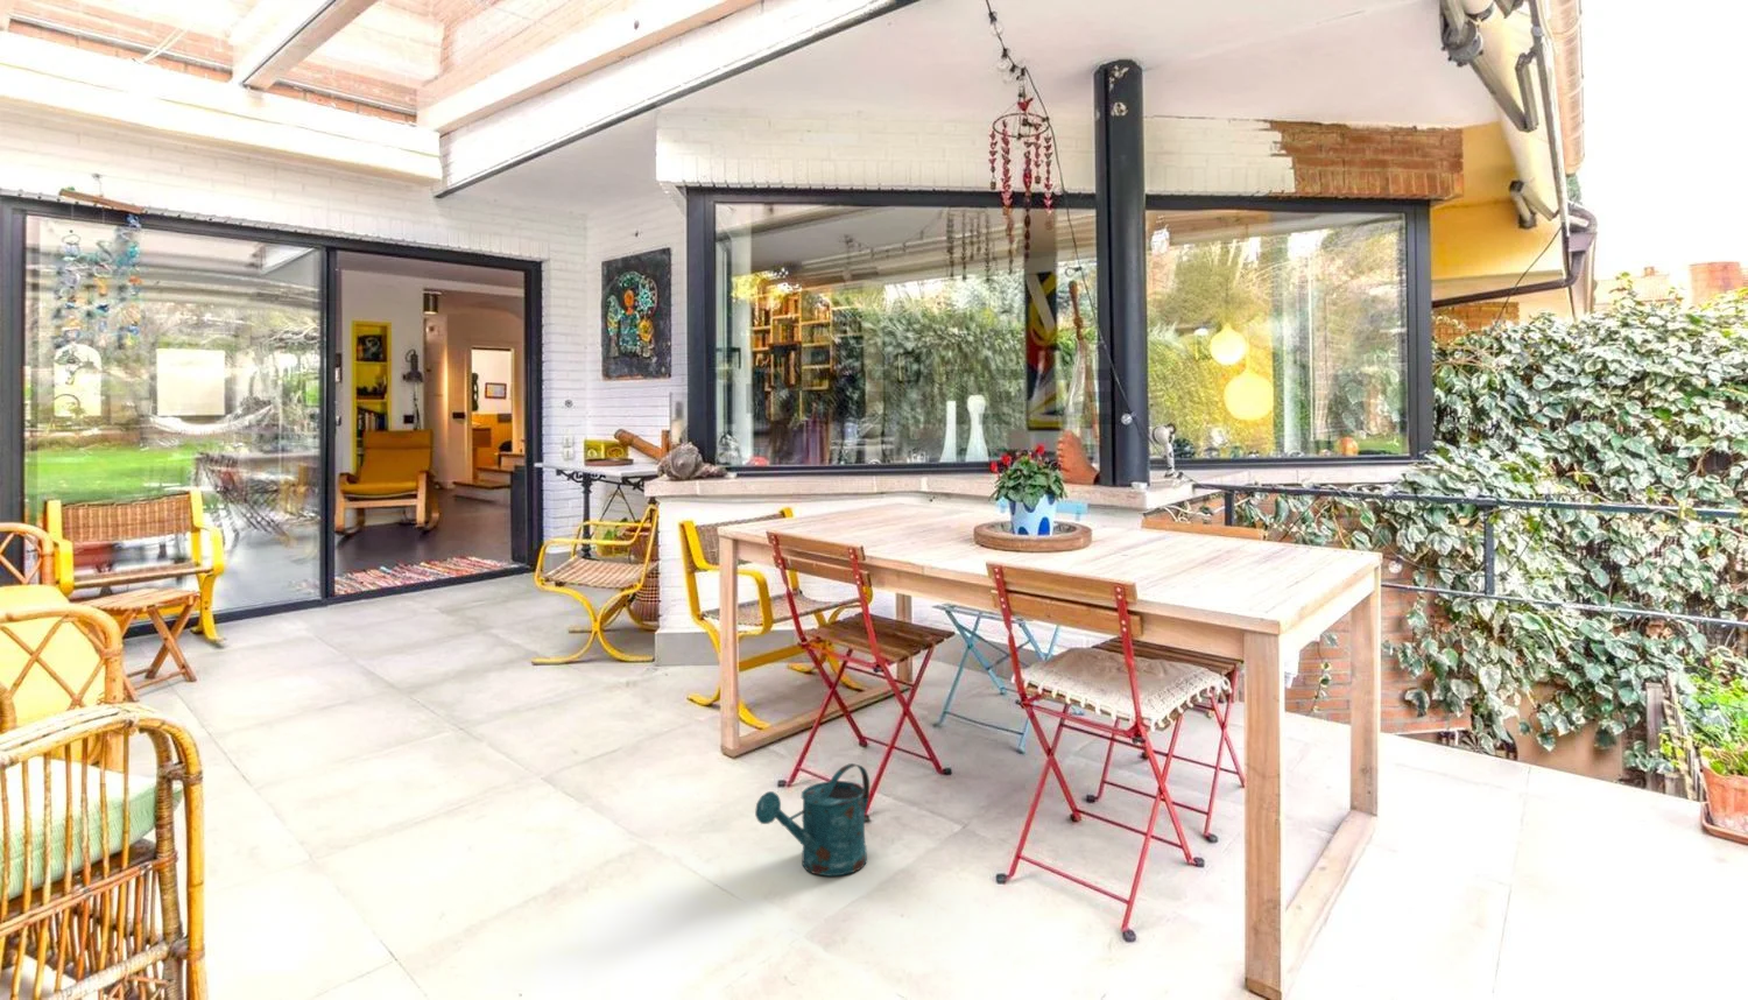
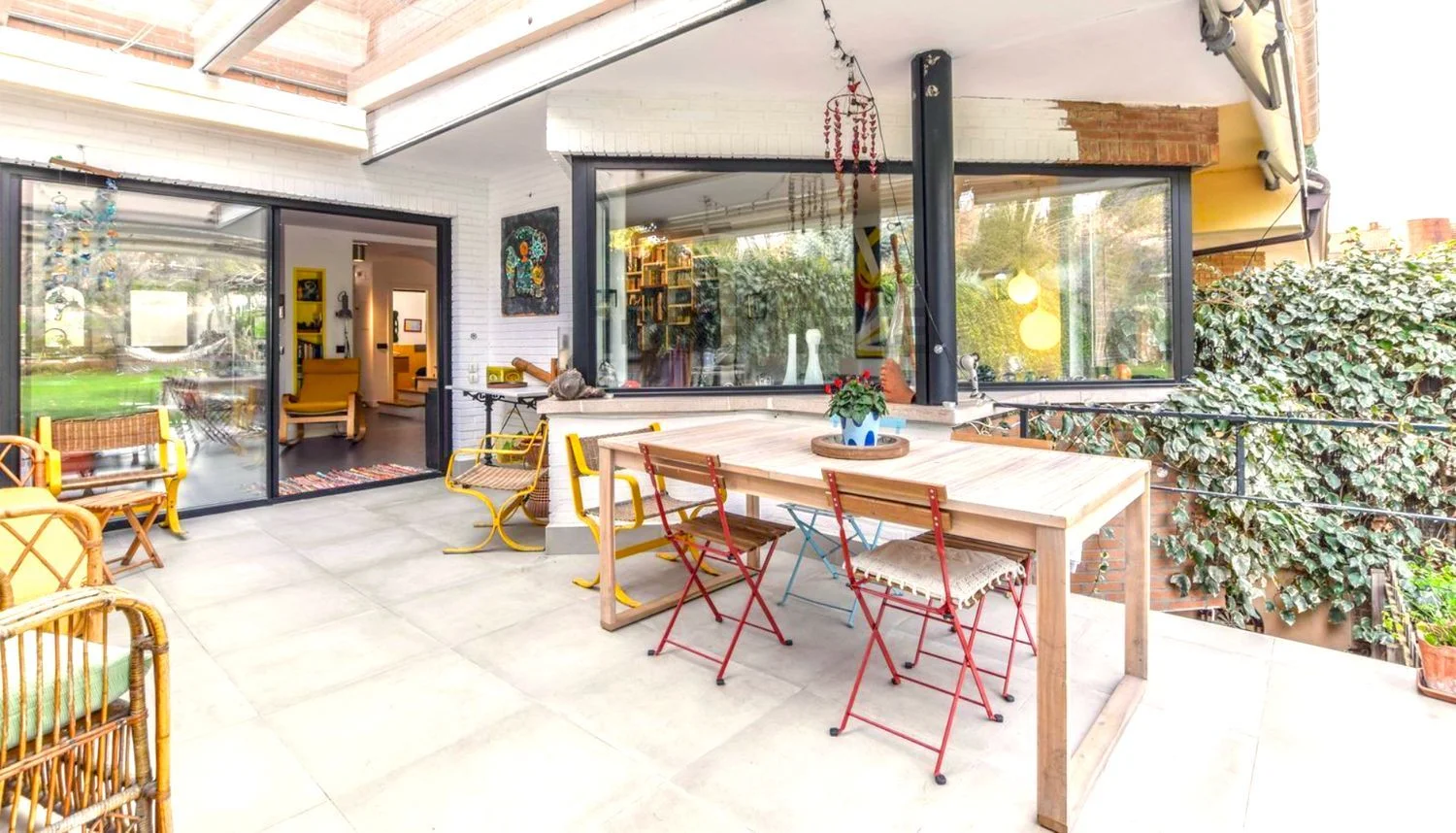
- watering can [754,762,870,878]
